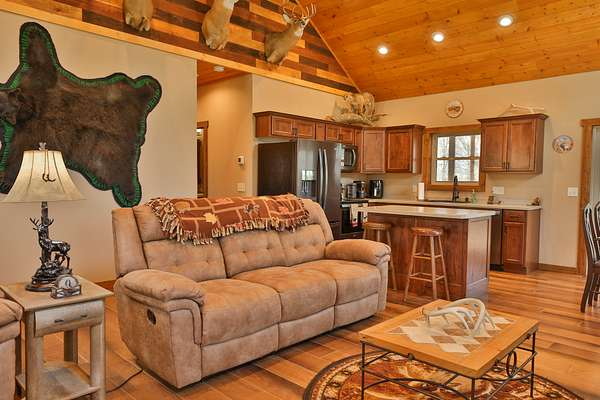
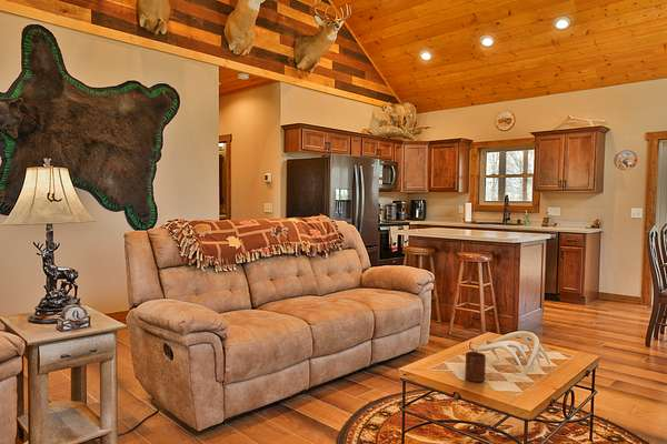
+ cup [464,351,487,383]
